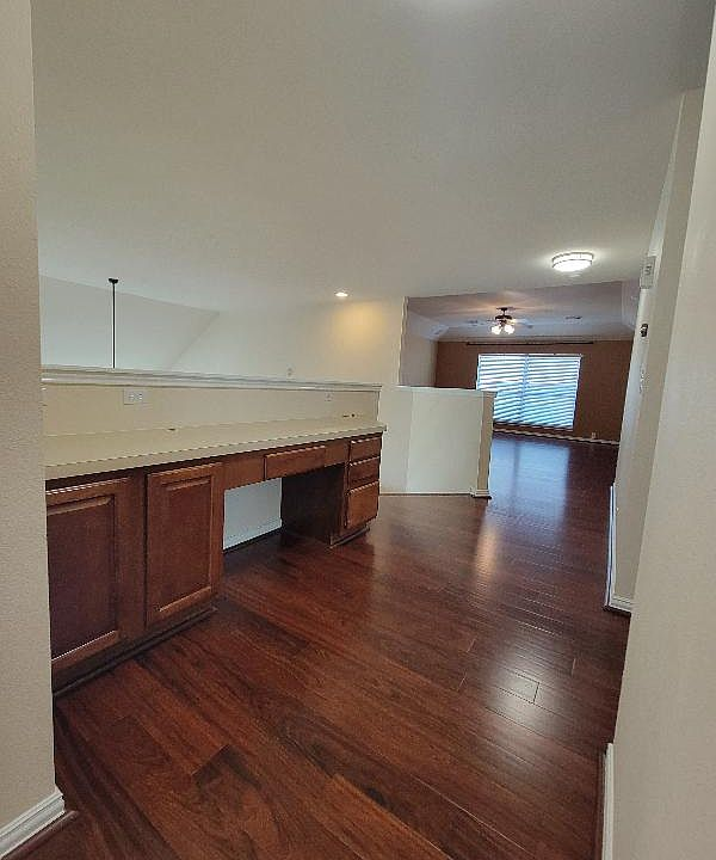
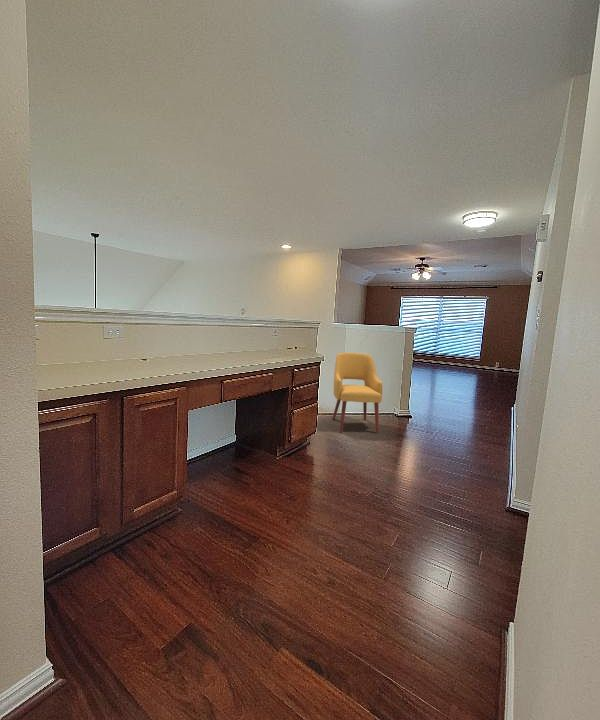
+ chair [331,352,384,435]
